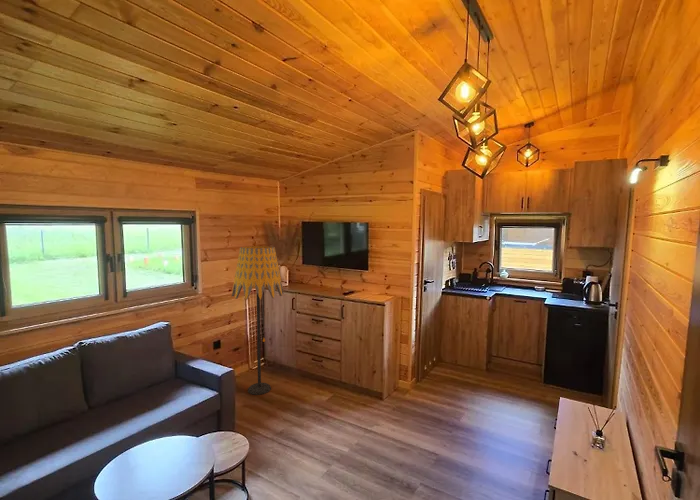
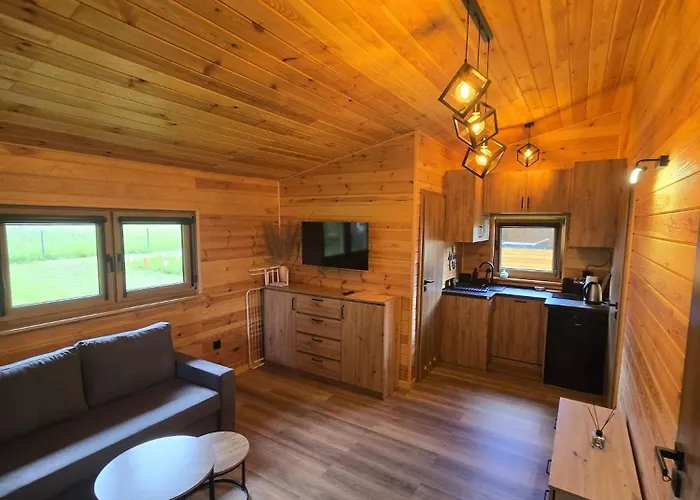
- floor lamp [231,245,285,396]
